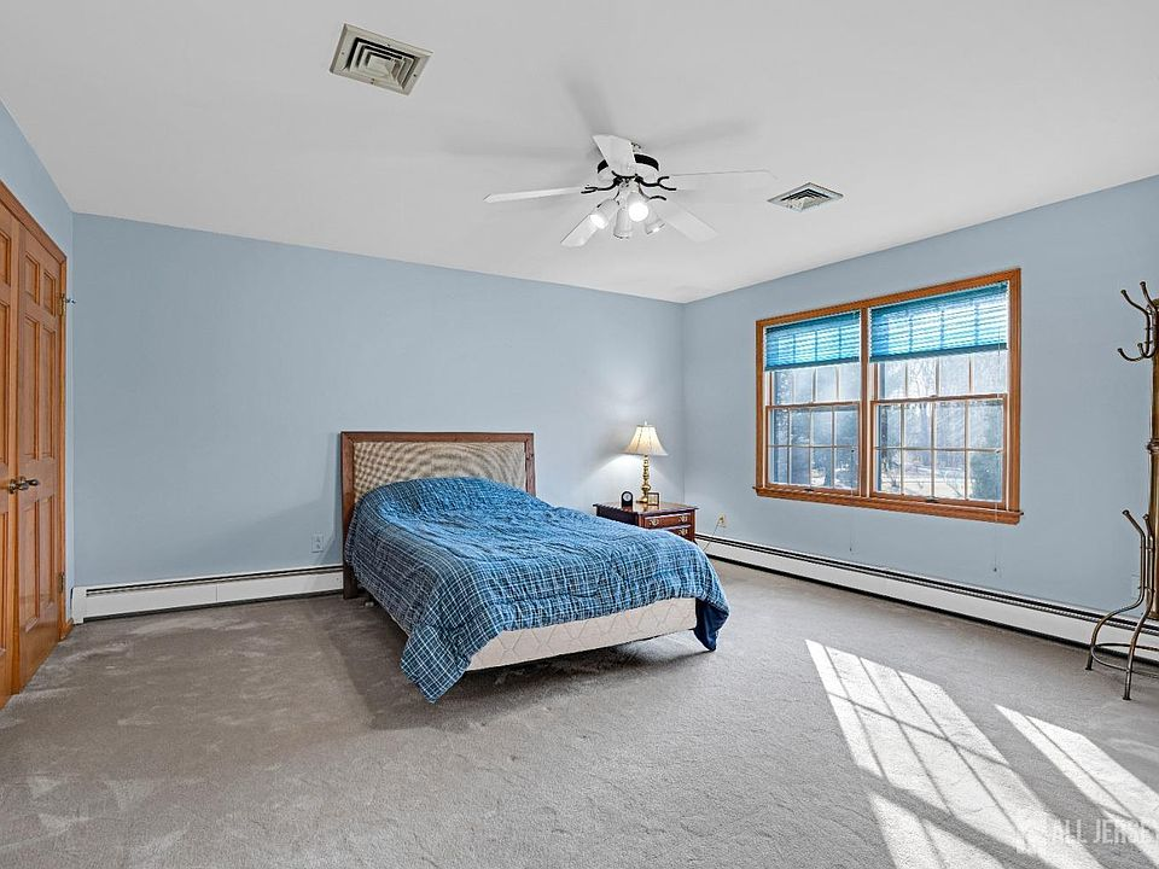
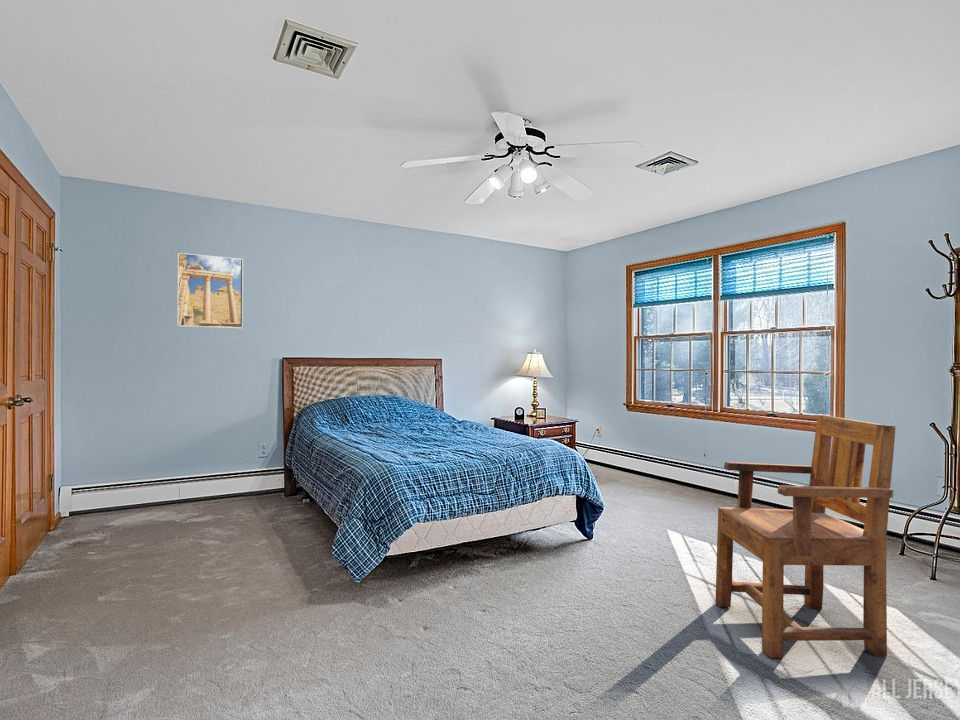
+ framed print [176,252,244,329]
+ armchair [714,414,897,659]
